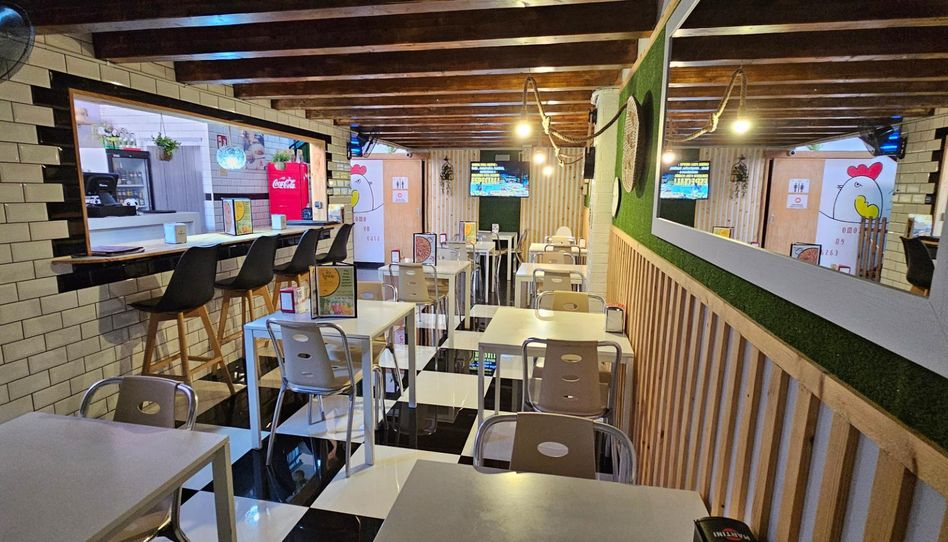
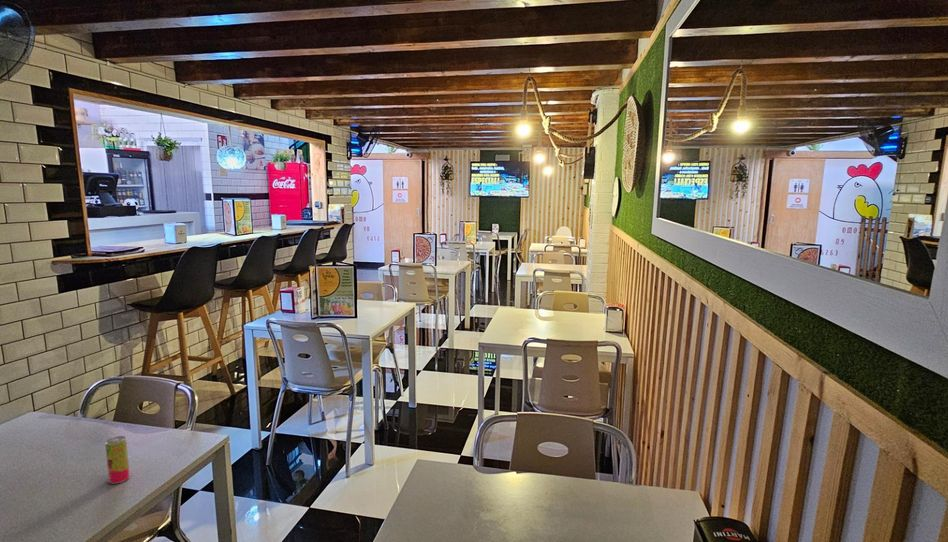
+ beverage can [104,435,131,485]
